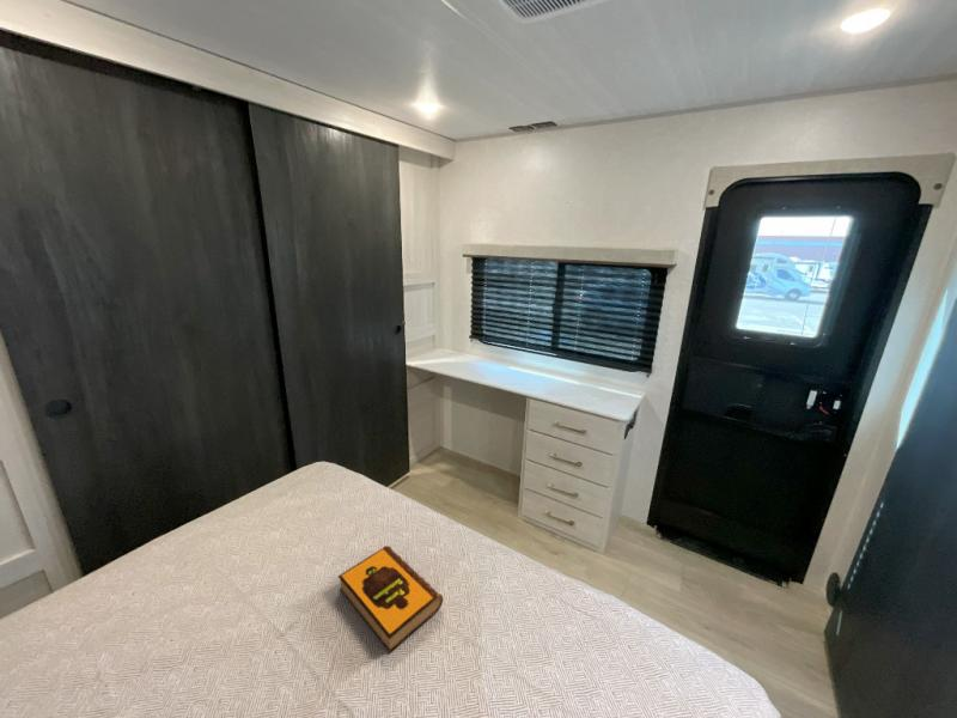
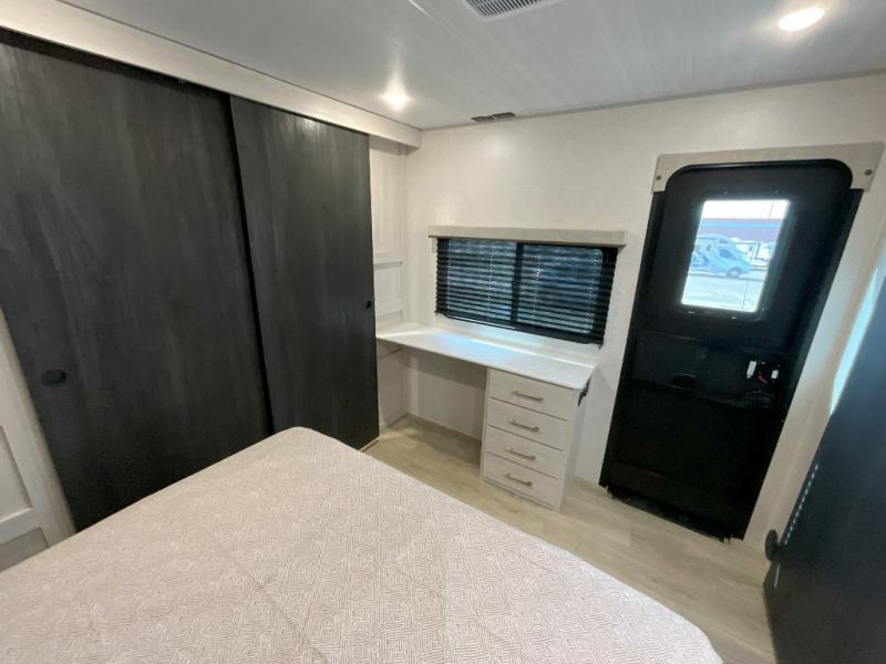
- hardback book [337,544,444,653]
